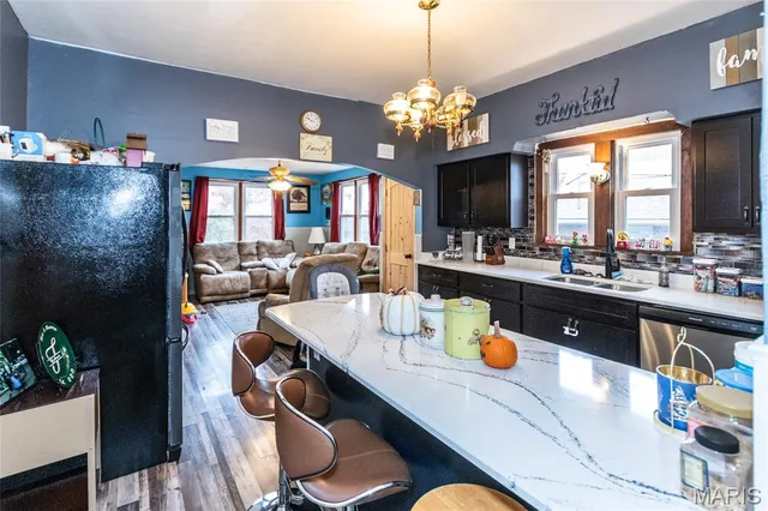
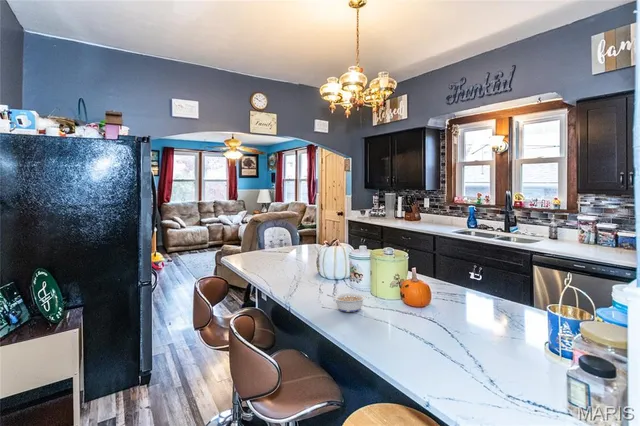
+ legume [326,292,367,313]
